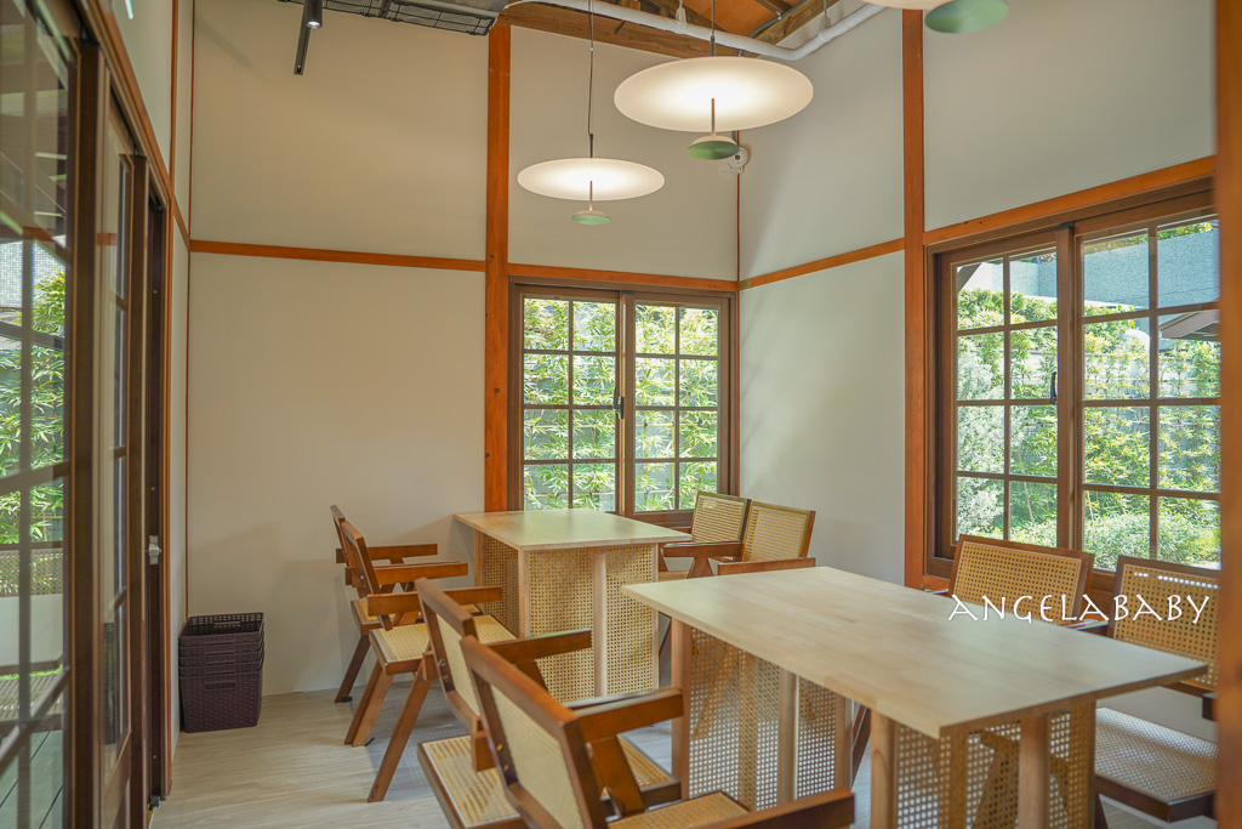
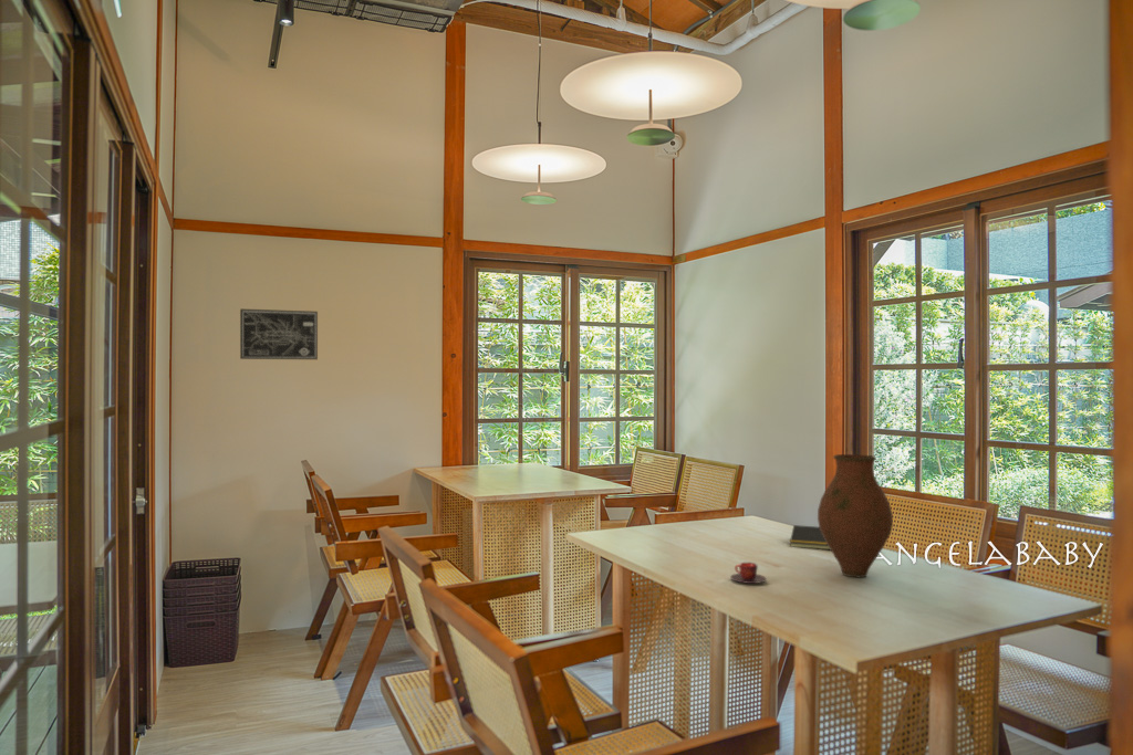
+ notepad [789,524,831,550]
+ vase [817,453,894,578]
+ wall art [239,307,319,360]
+ teacup [729,562,768,585]
